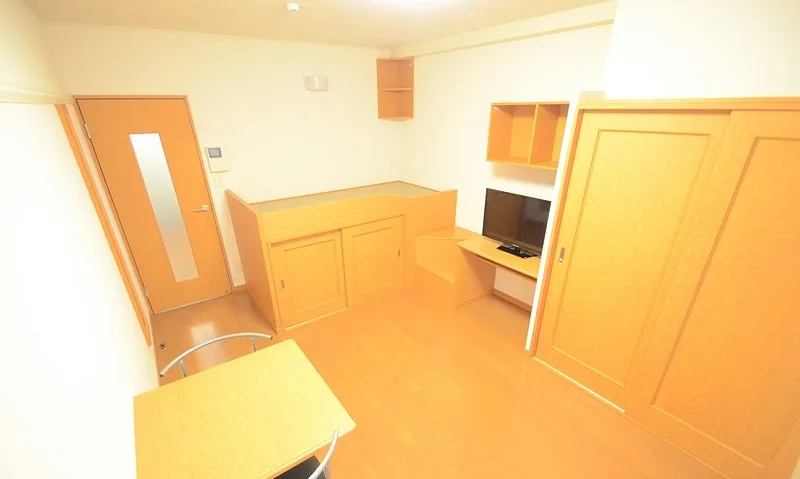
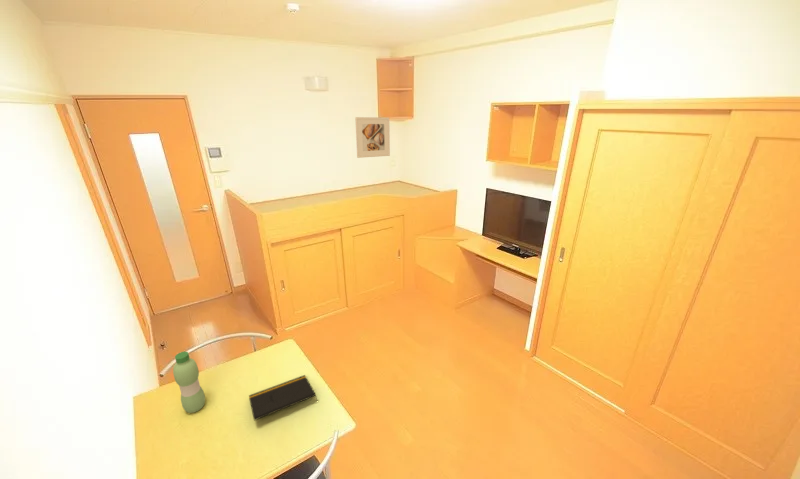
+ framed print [354,116,391,159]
+ water bottle [172,350,206,414]
+ notepad [248,374,318,421]
